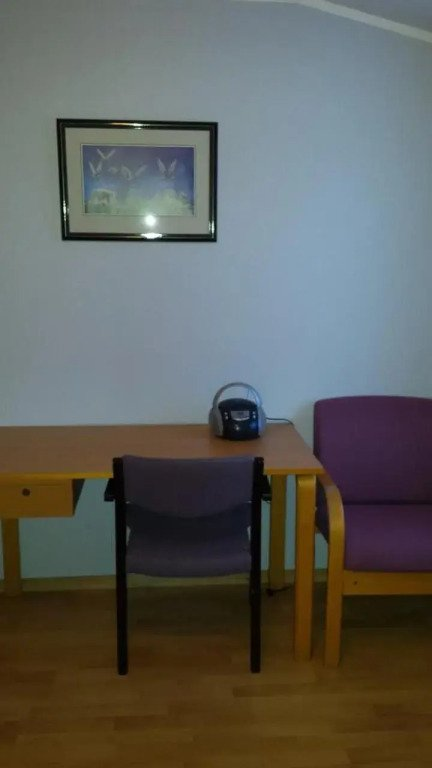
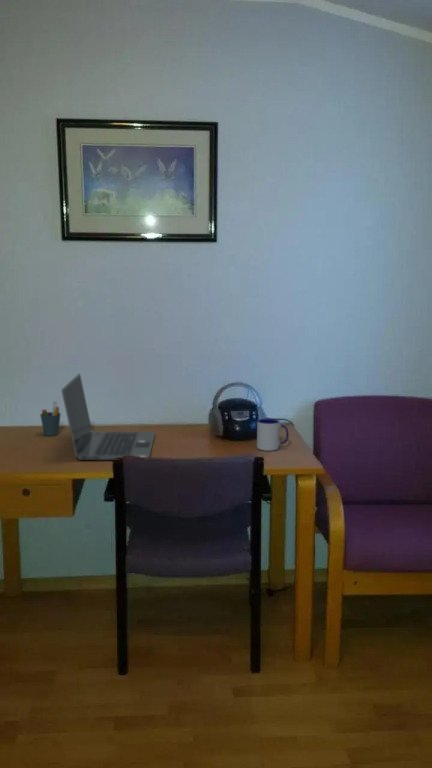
+ pen holder [39,400,62,437]
+ mug [256,418,290,452]
+ laptop [61,372,156,461]
